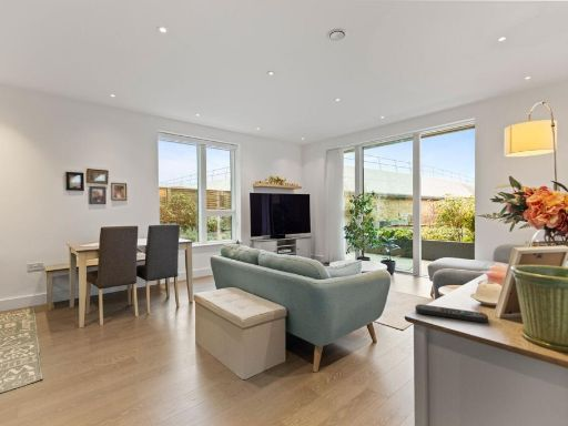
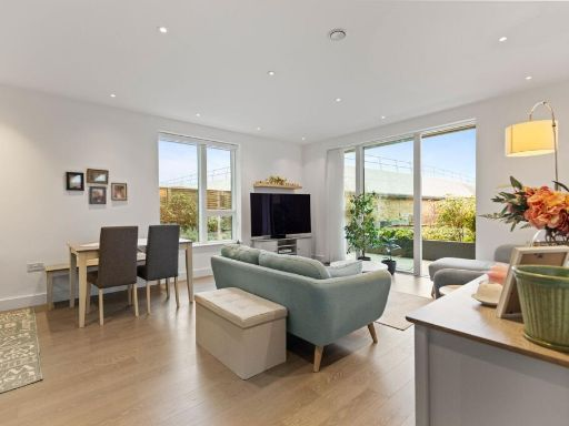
- remote control [414,303,489,324]
